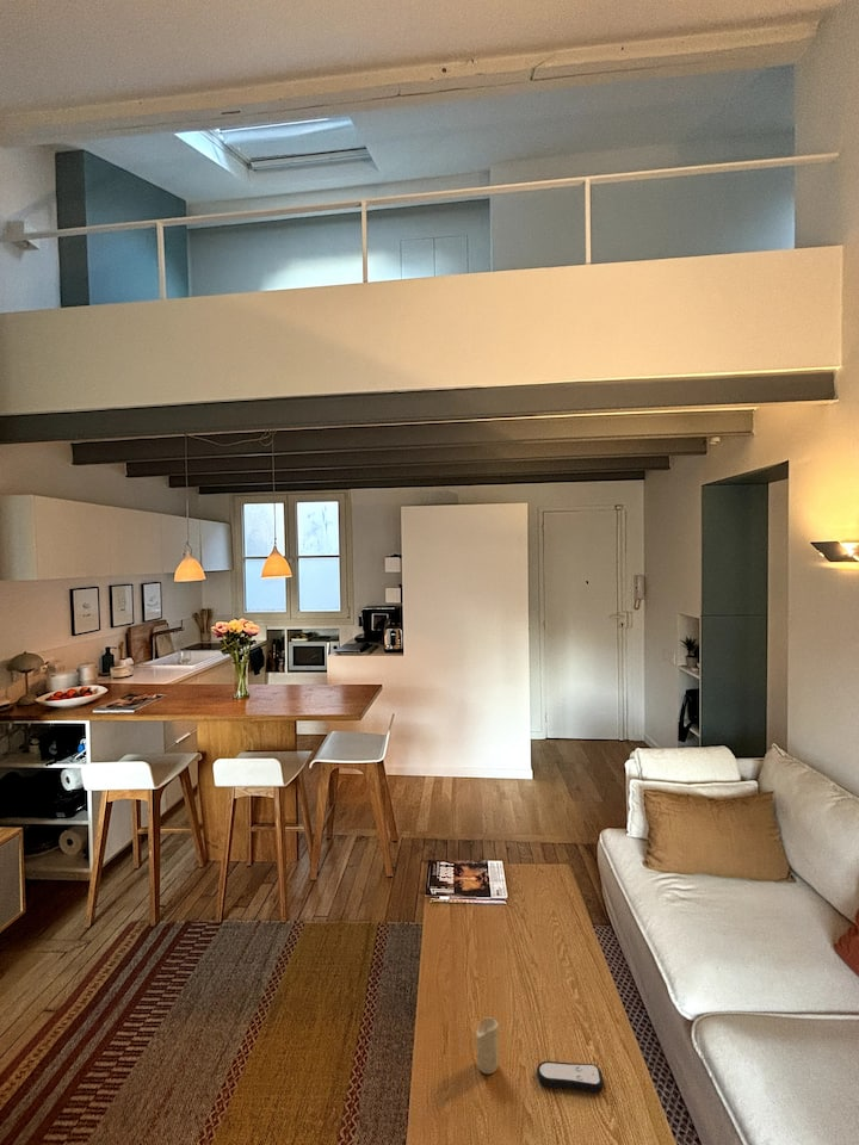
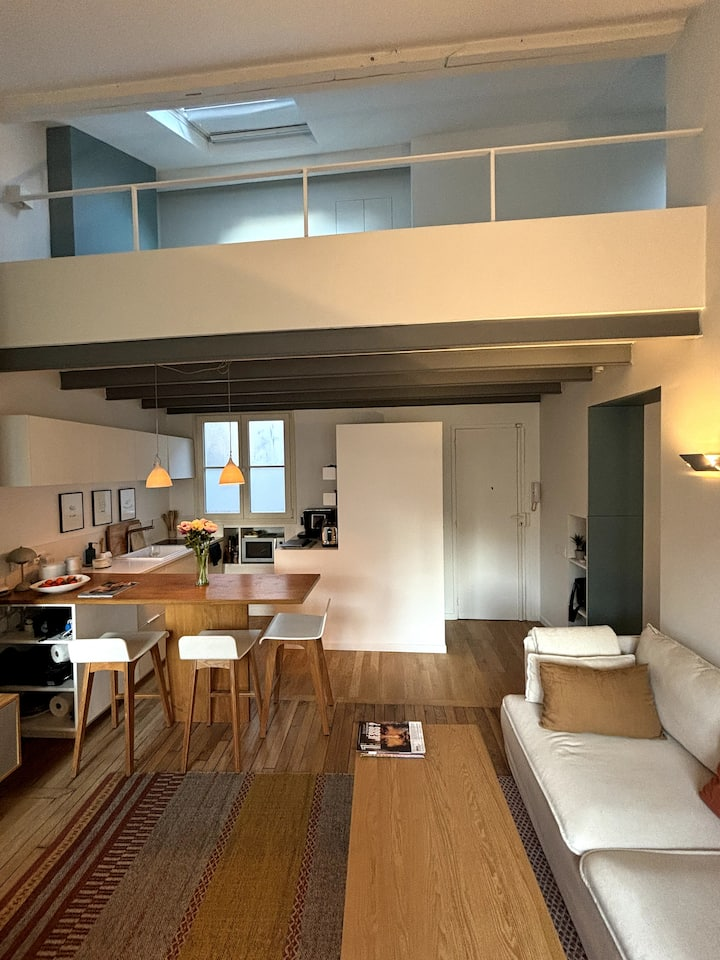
- remote control [536,1060,605,1094]
- candle [475,1016,500,1075]
